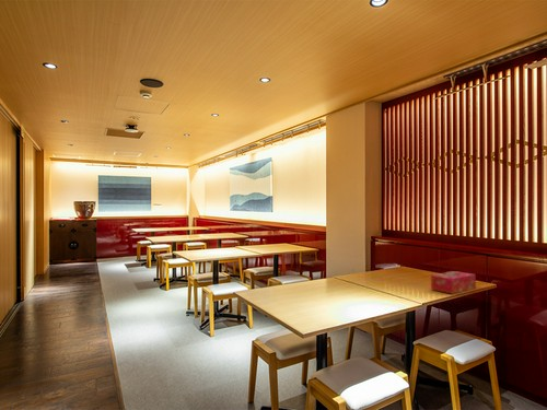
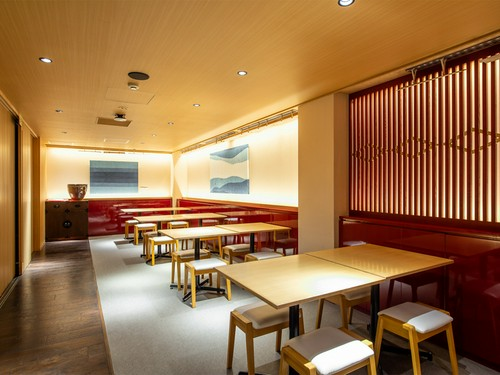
- tissue box [430,270,477,295]
